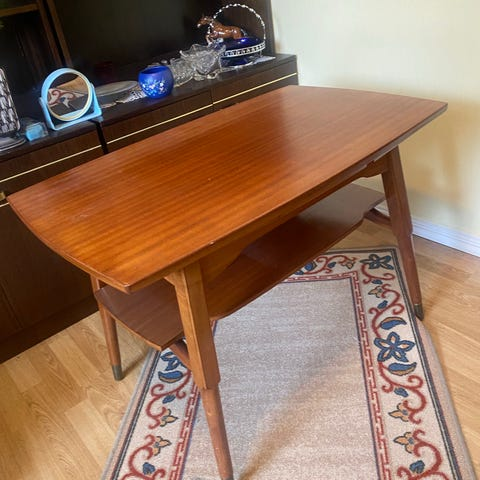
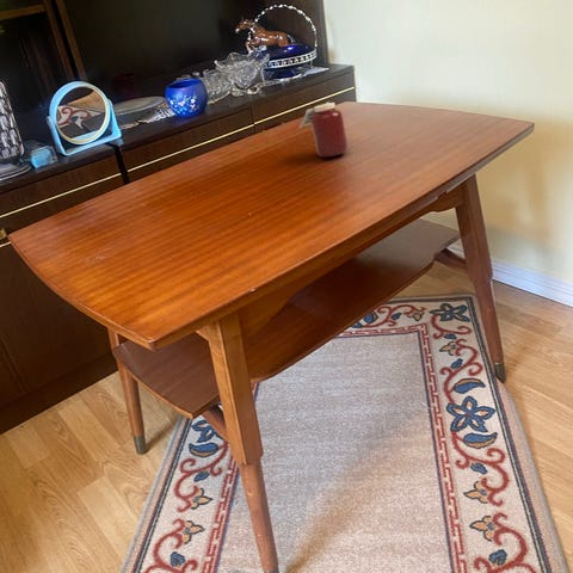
+ jar [297,101,350,158]
